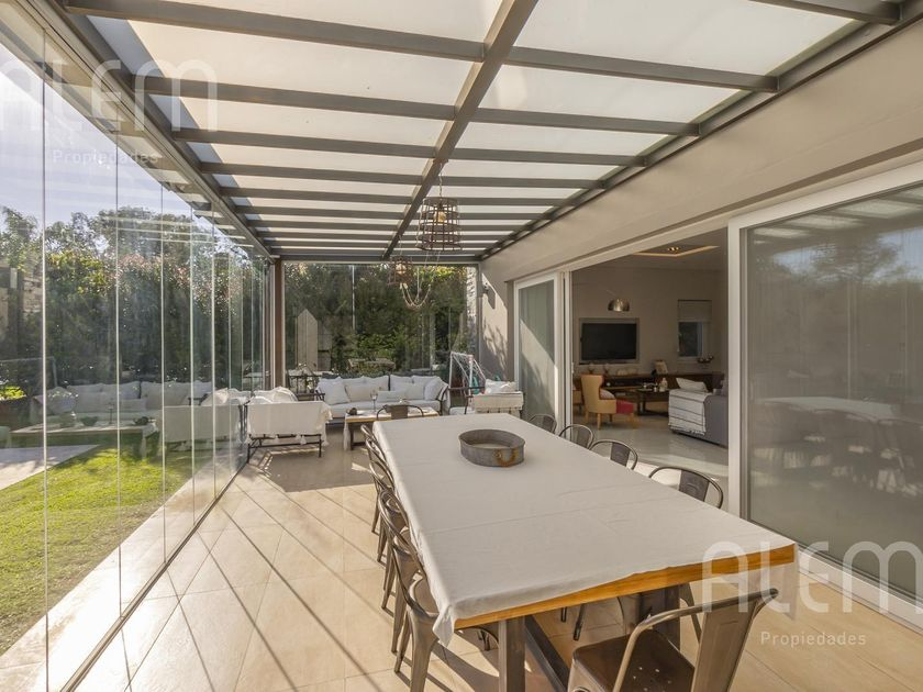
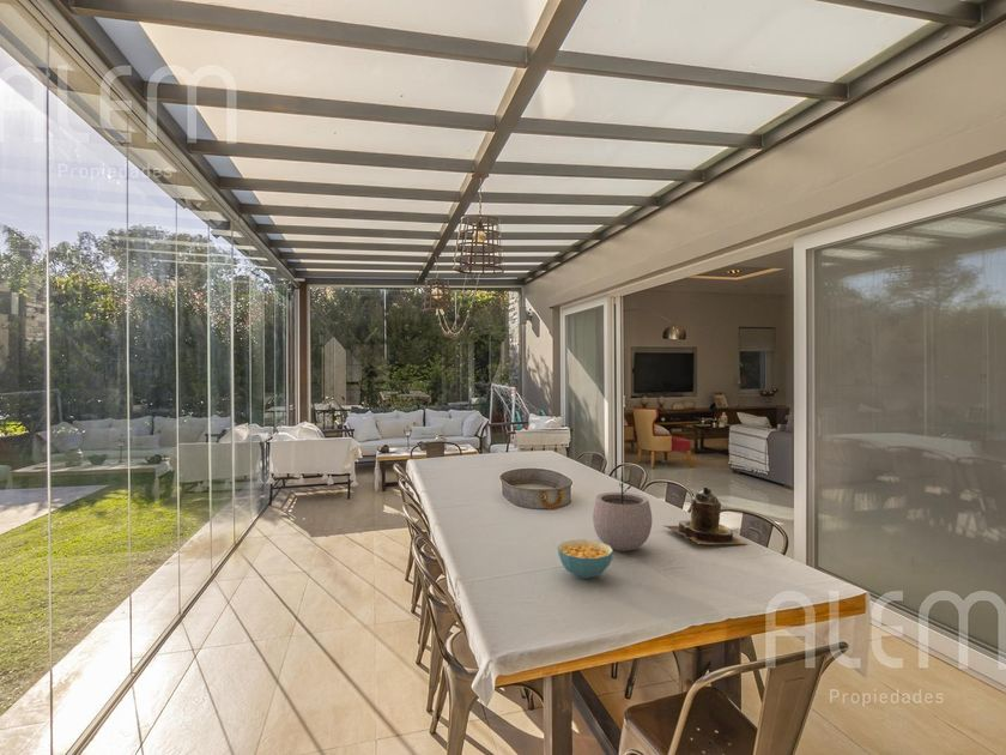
+ plant pot [592,476,653,551]
+ teapot [663,485,749,545]
+ cereal bowl [556,538,614,580]
